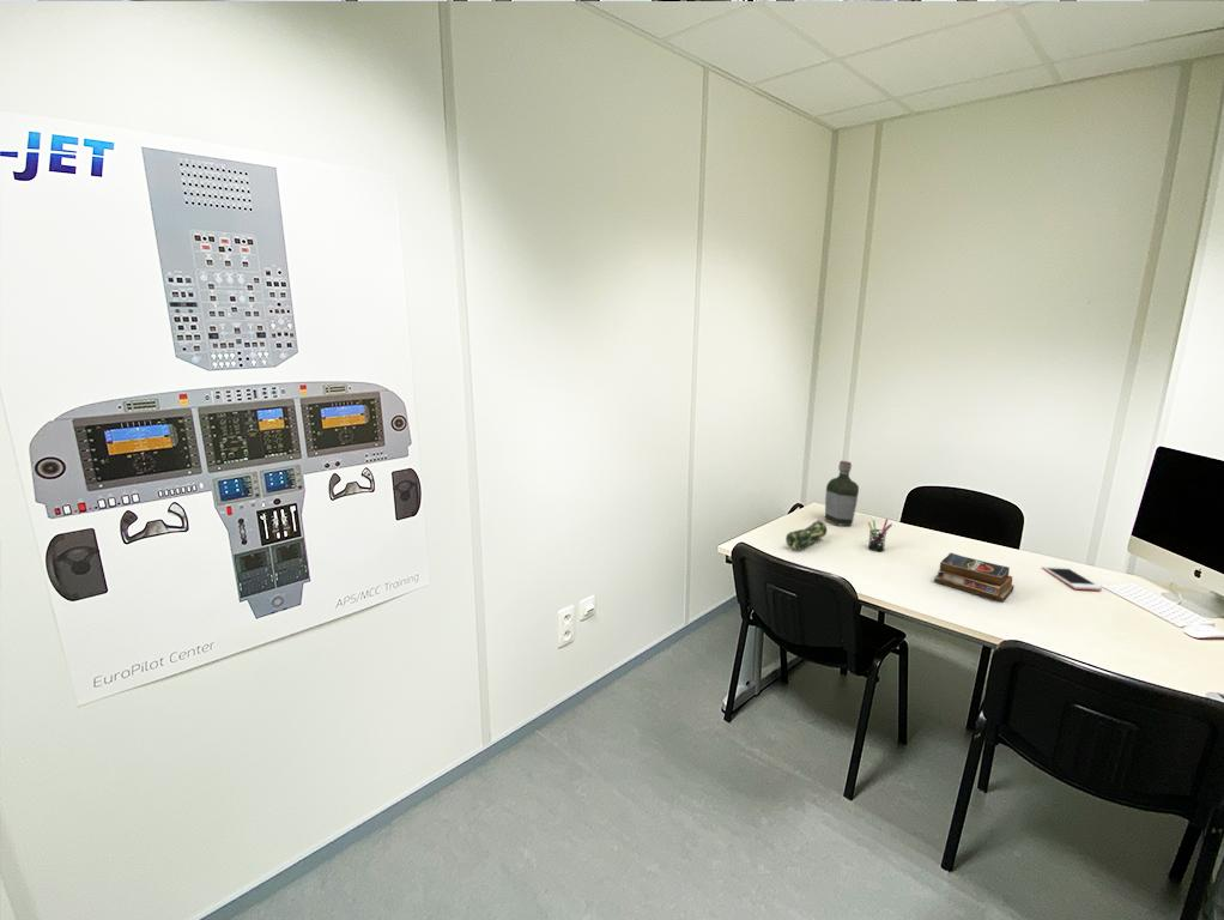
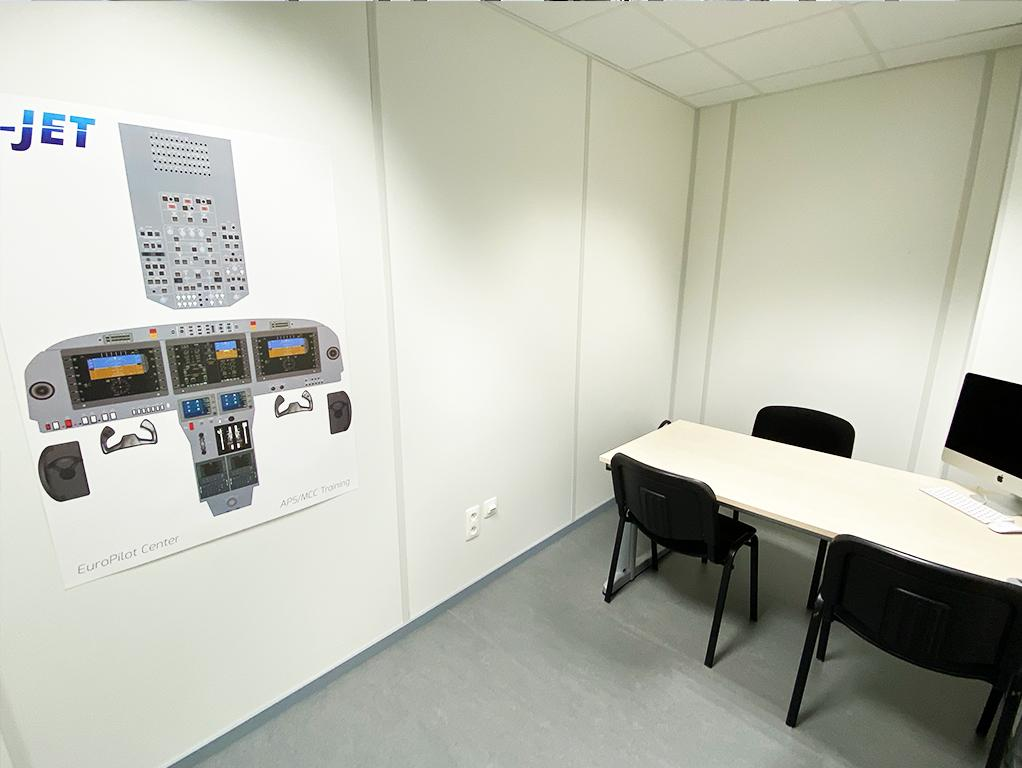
- cell phone [1041,565,1103,592]
- pencil case [784,519,829,550]
- book [933,552,1016,603]
- bottle [824,460,860,527]
- pen holder [867,518,893,552]
